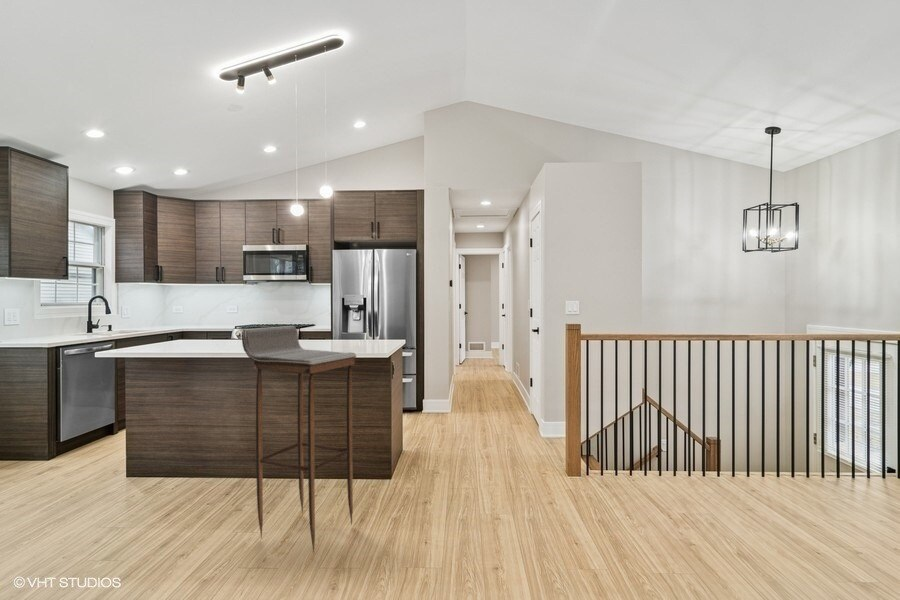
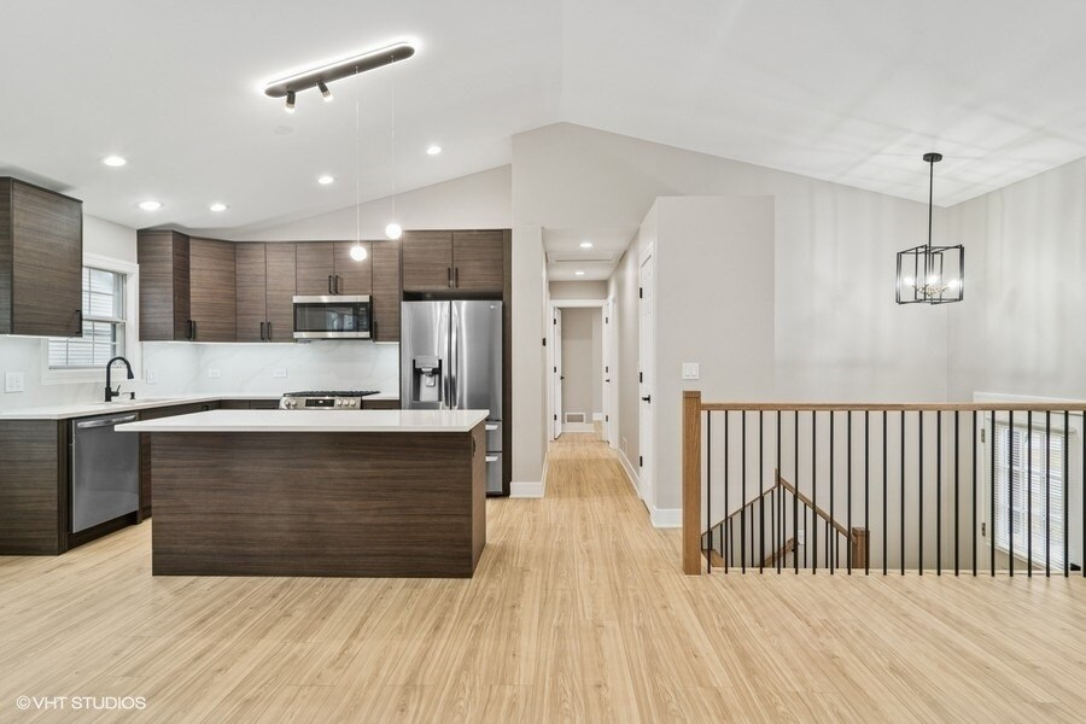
- bar stool [241,325,357,556]
